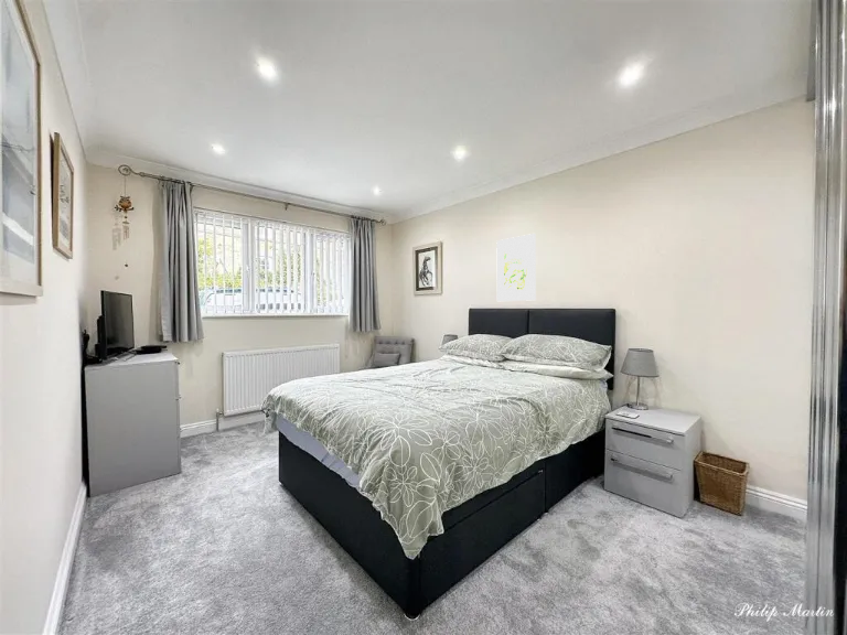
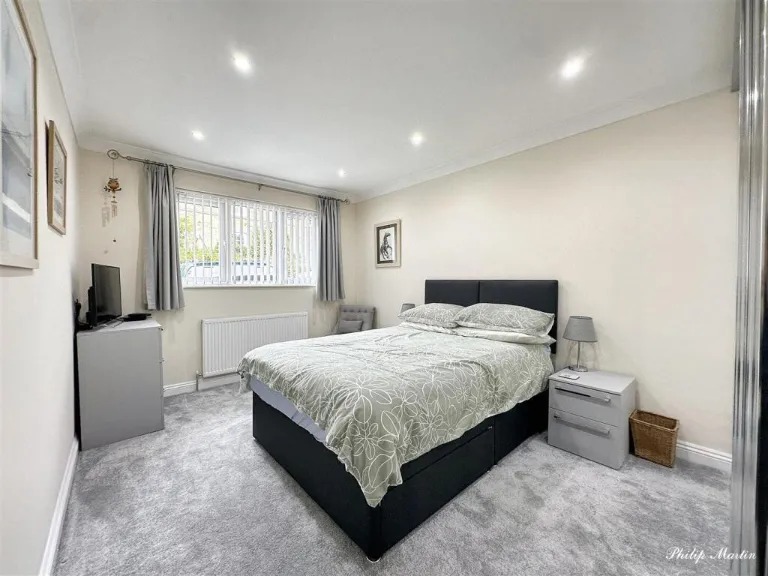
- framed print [495,233,537,302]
